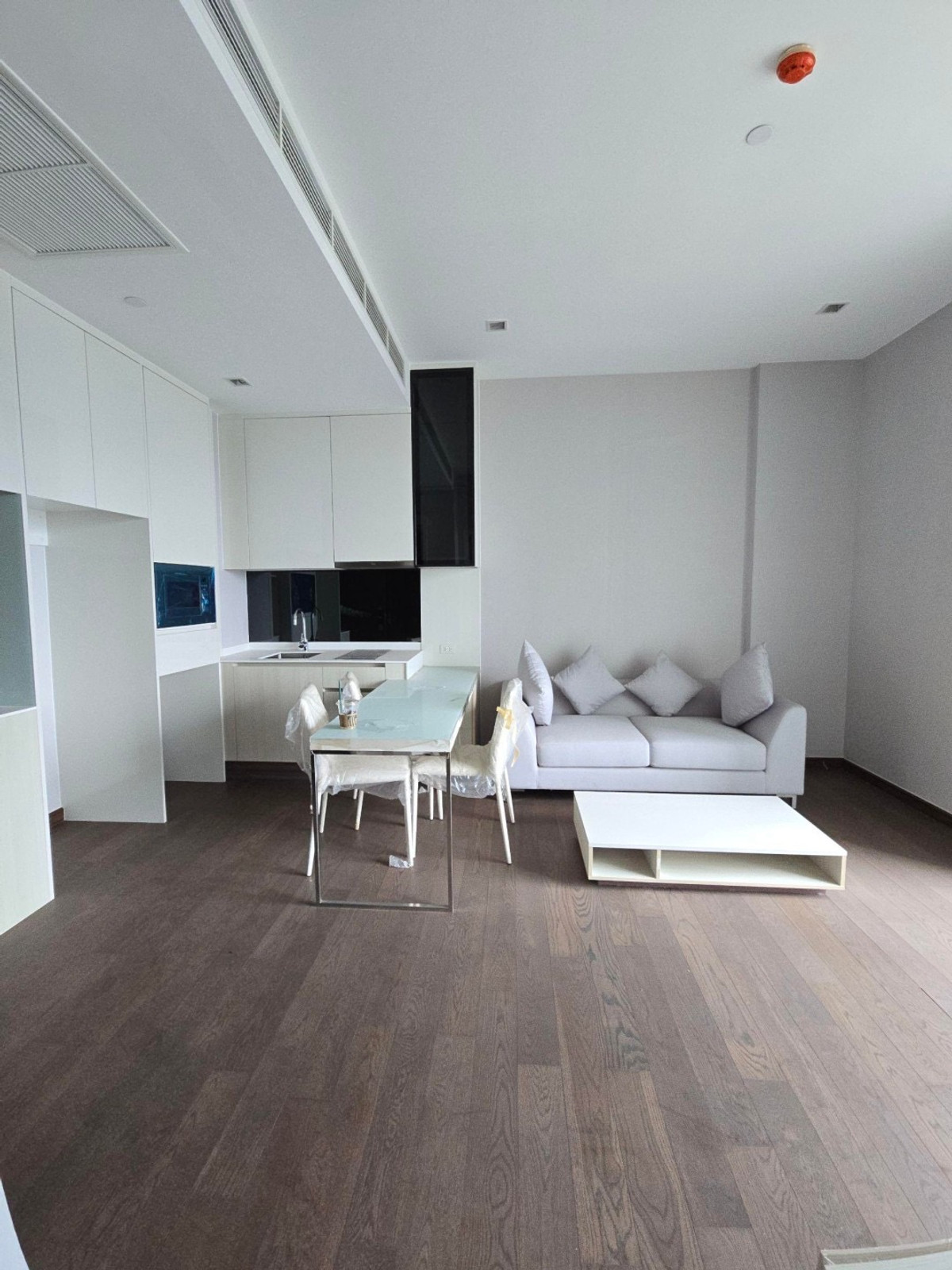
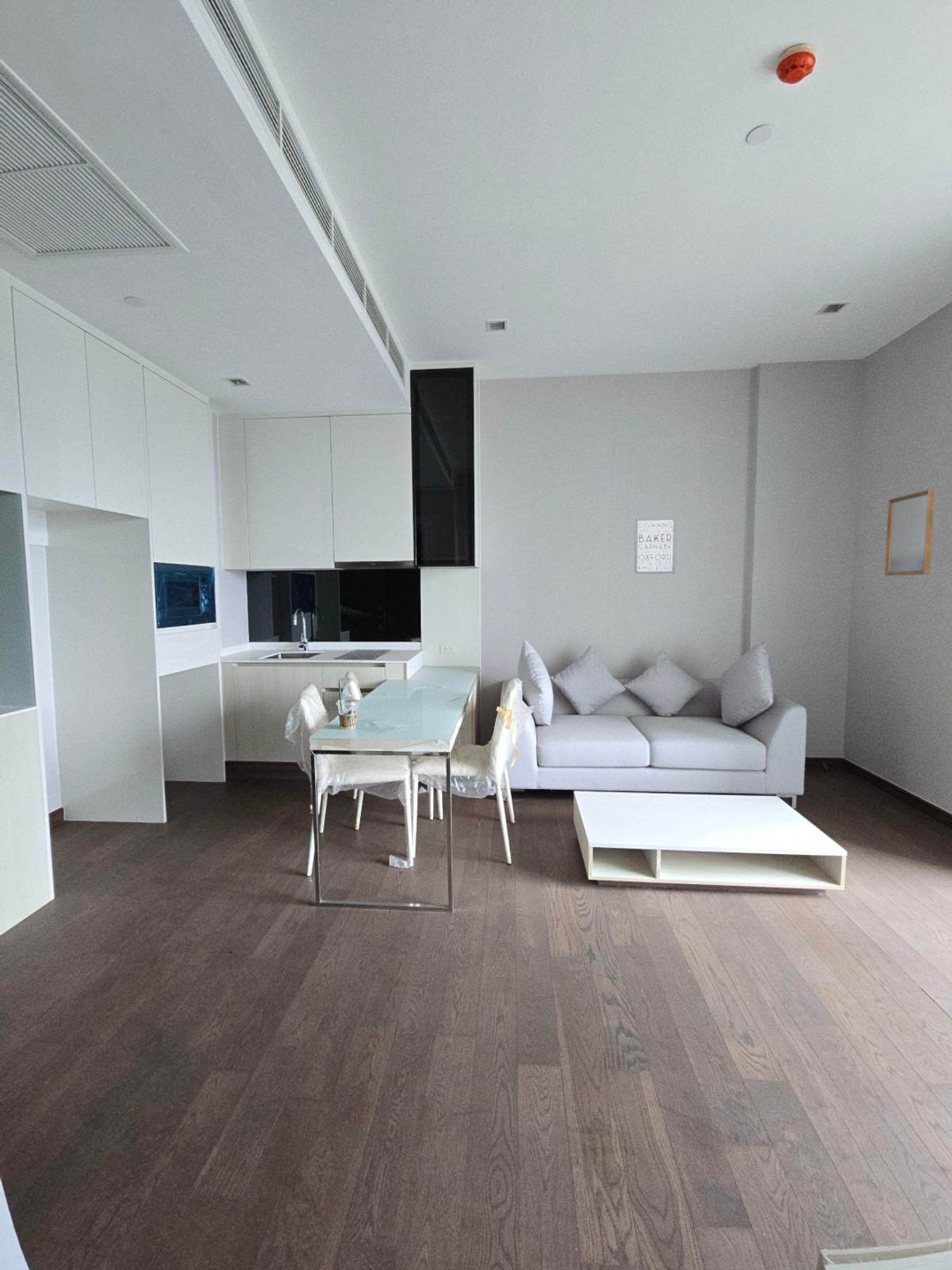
+ wall art [634,517,677,575]
+ home mirror [884,489,936,576]
